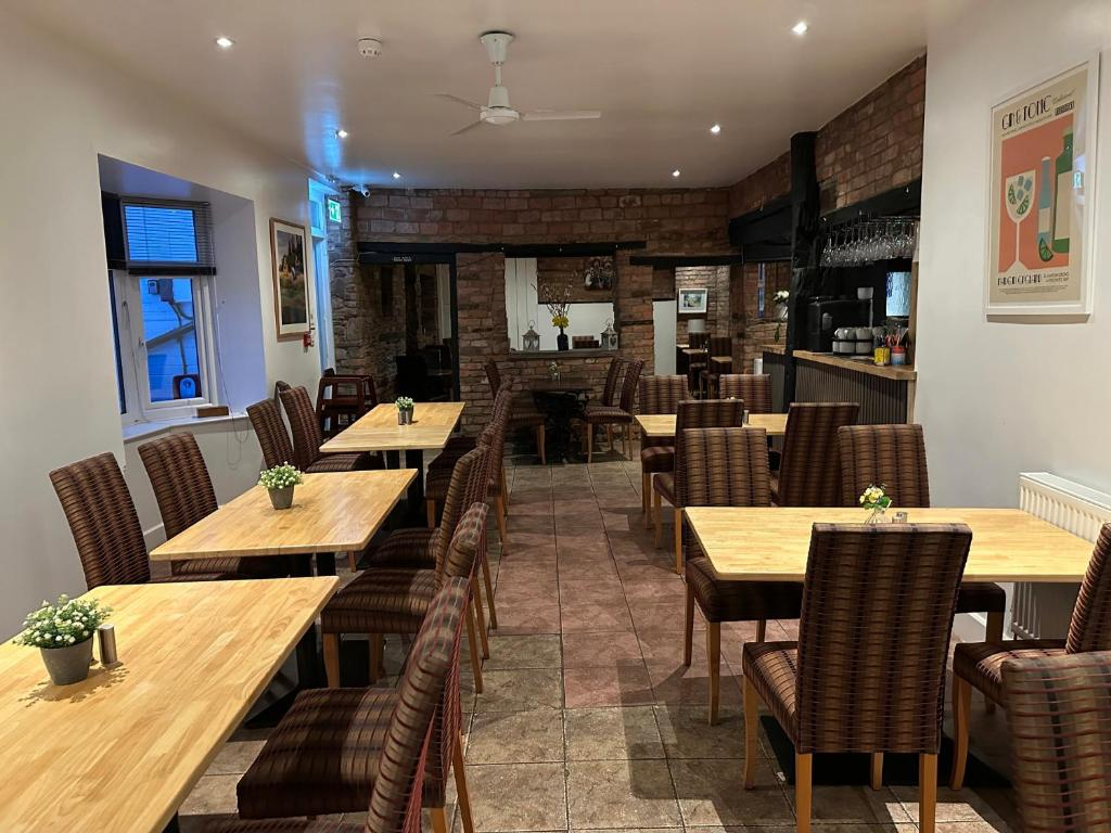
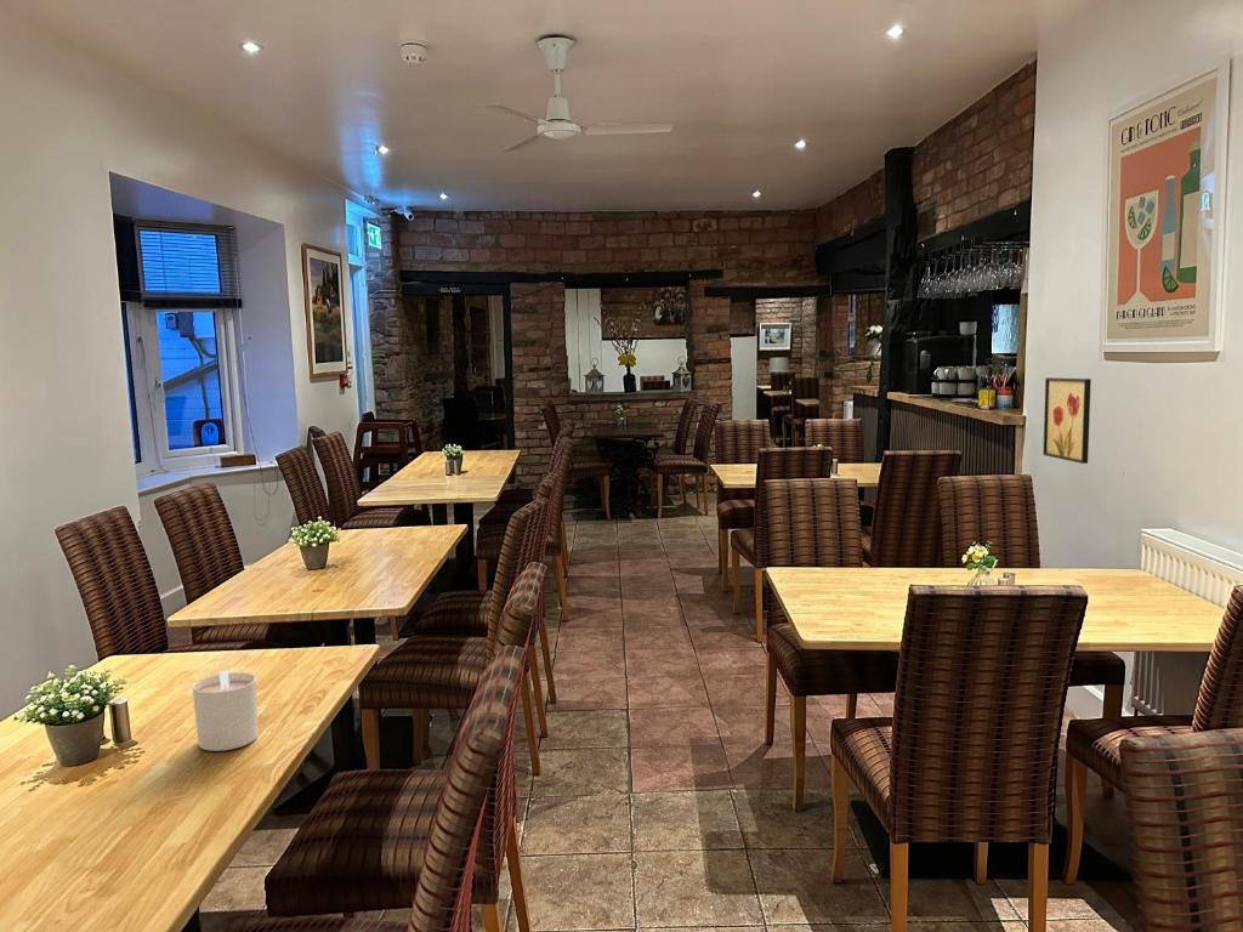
+ candle [192,669,260,752]
+ wall art [1043,376,1092,465]
